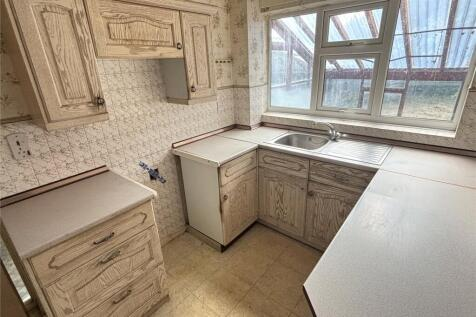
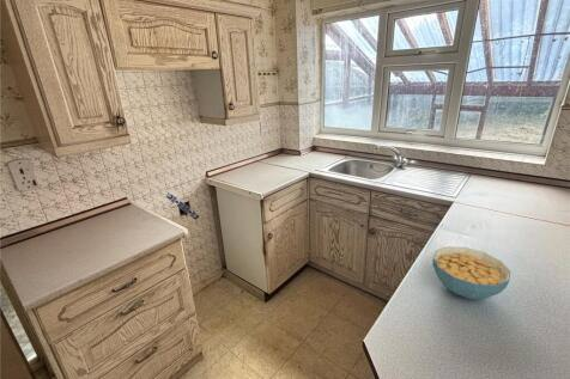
+ cereal bowl [431,245,511,300]
